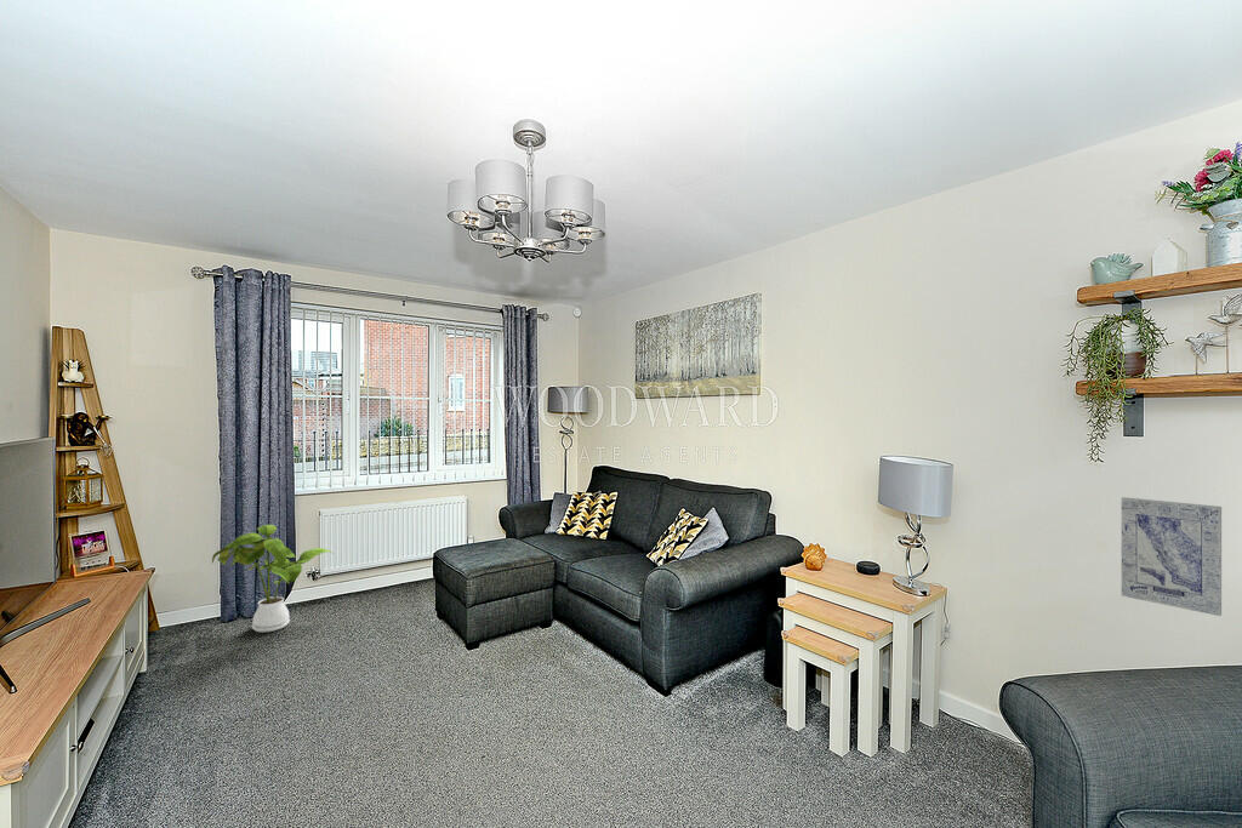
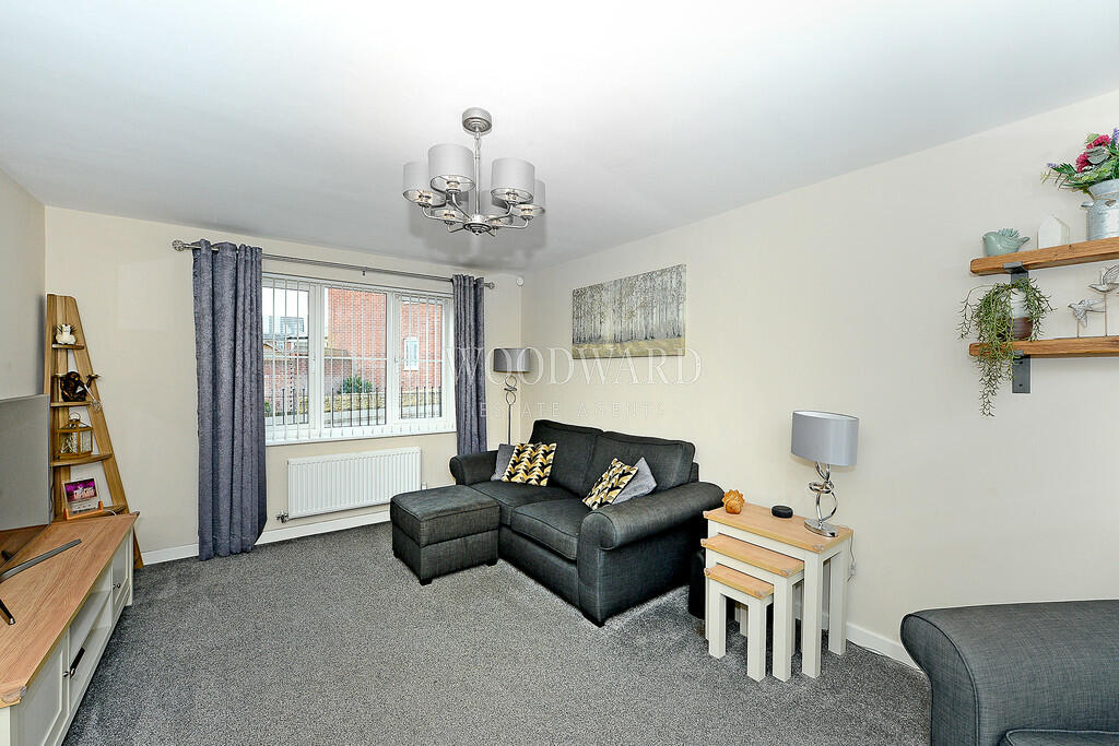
- wall art [1121,496,1223,617]
- house plant [211,524,334,634]
